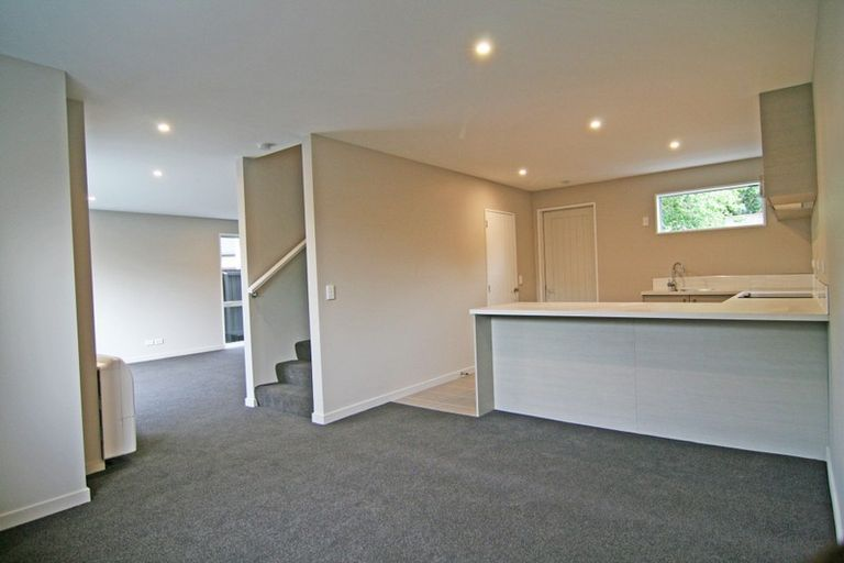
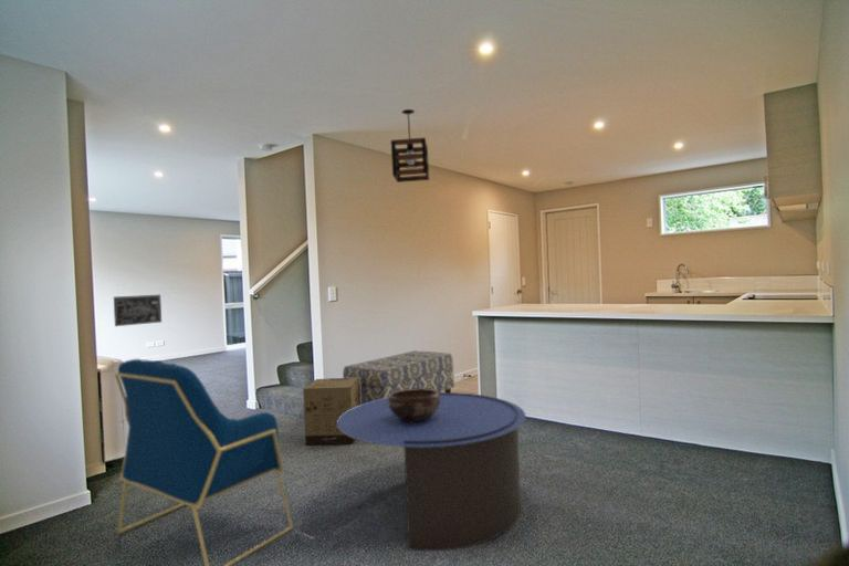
+ bench [342,349,455,405]
+ pendant light [390,108,430,184]
+ coffee table [337,391,526,552]
+ decorative bowl [388,388,440,422]
+ armchair [113,358,294,566]
+ cardboard box [302,377,360,447]
+ wall art [113,294,163,327]
